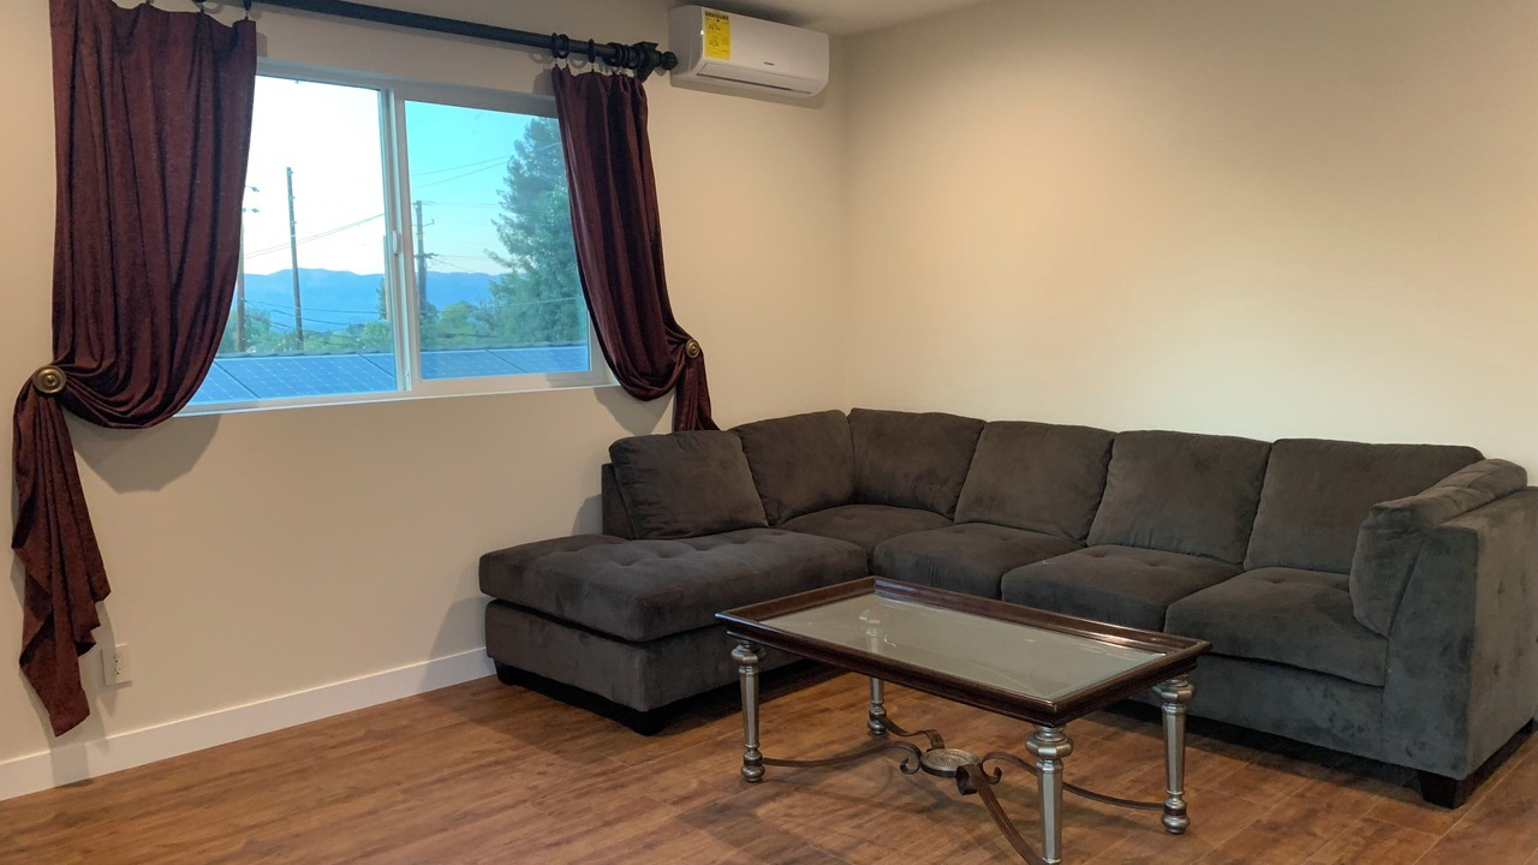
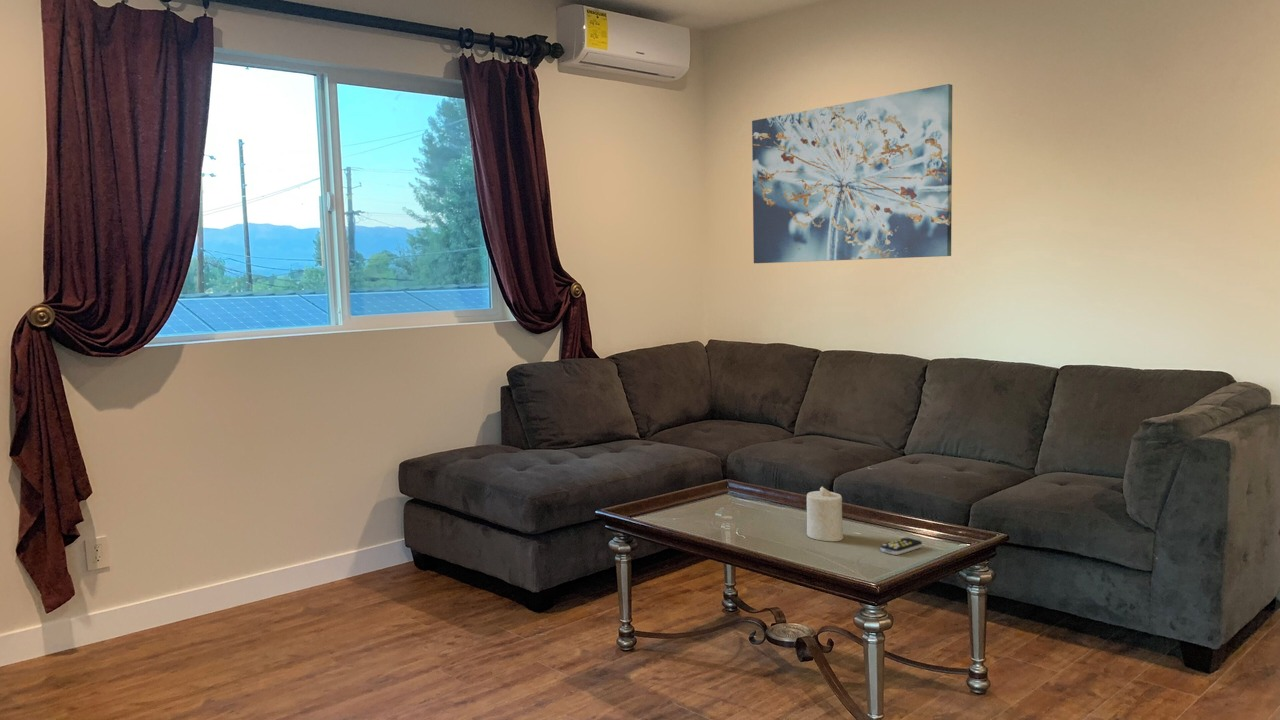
+ remote control [880,537,923,556]
+ wall art [751,83,953,264]
+ candle [806,485,844,542]
